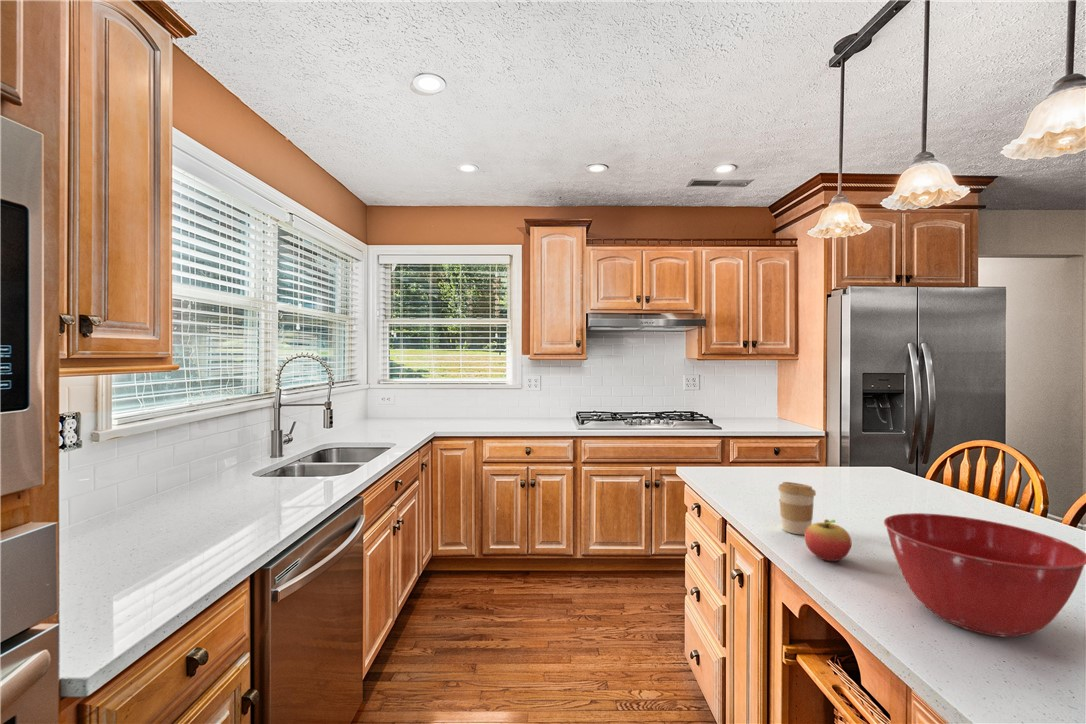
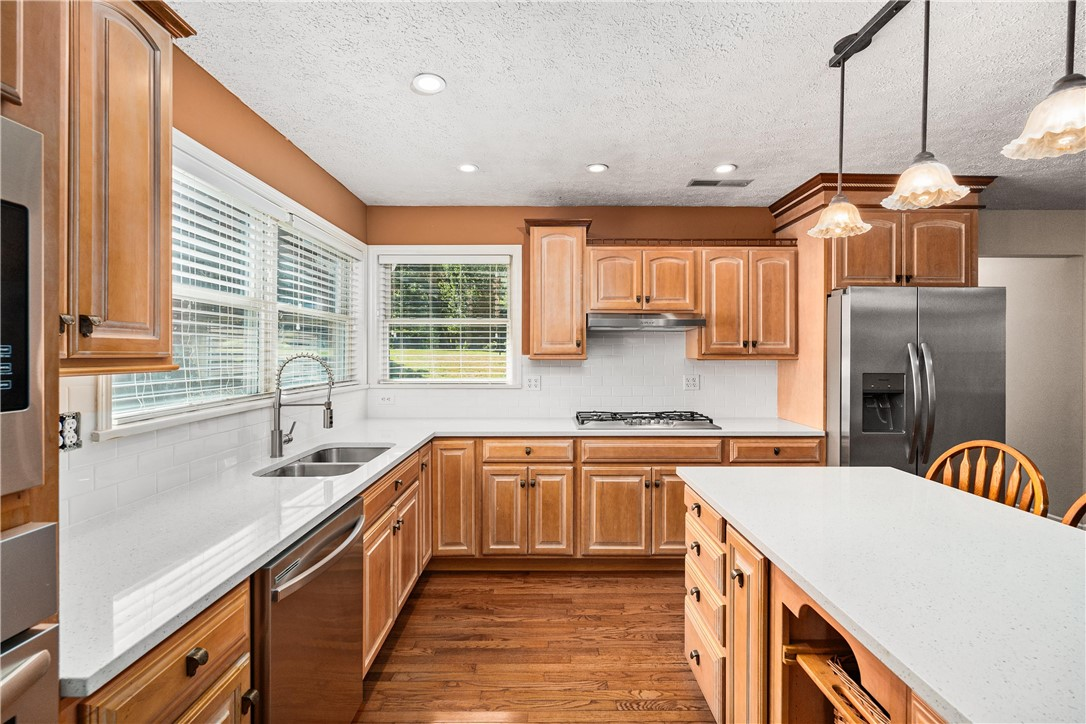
- fruit [803,518,853,562]
- mixing bowl [883,512,1086,638]
- coffee cup [777,481,817,535]
